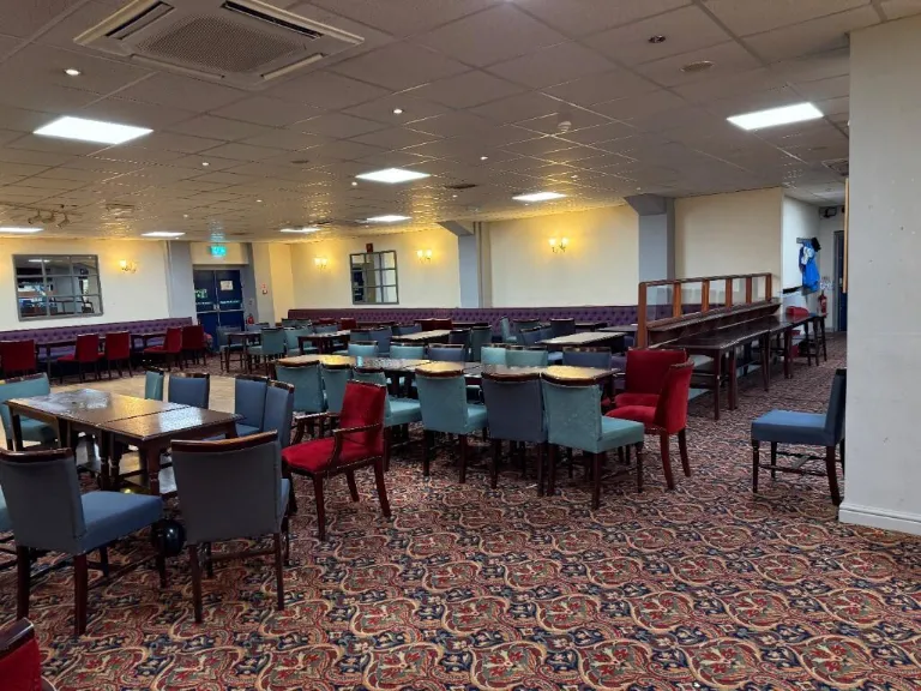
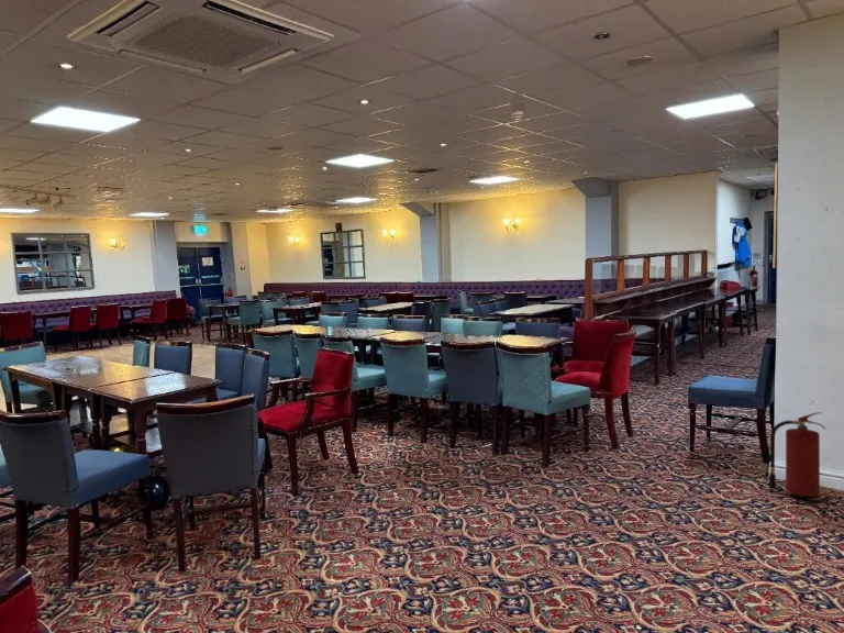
+ fire extinguisher [767,411,826,498]
